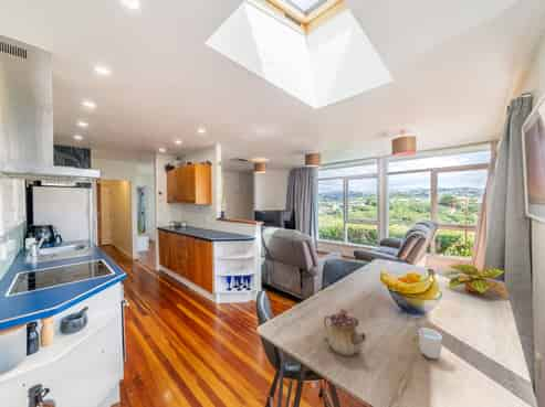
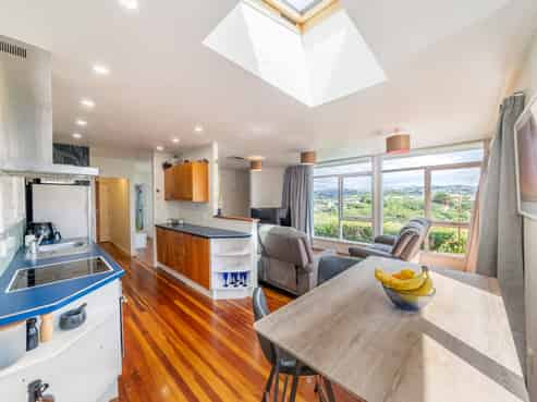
- plant [440,263,510,297]
- cup [416,321,443,360]
- teapot [323,308,367,357]
